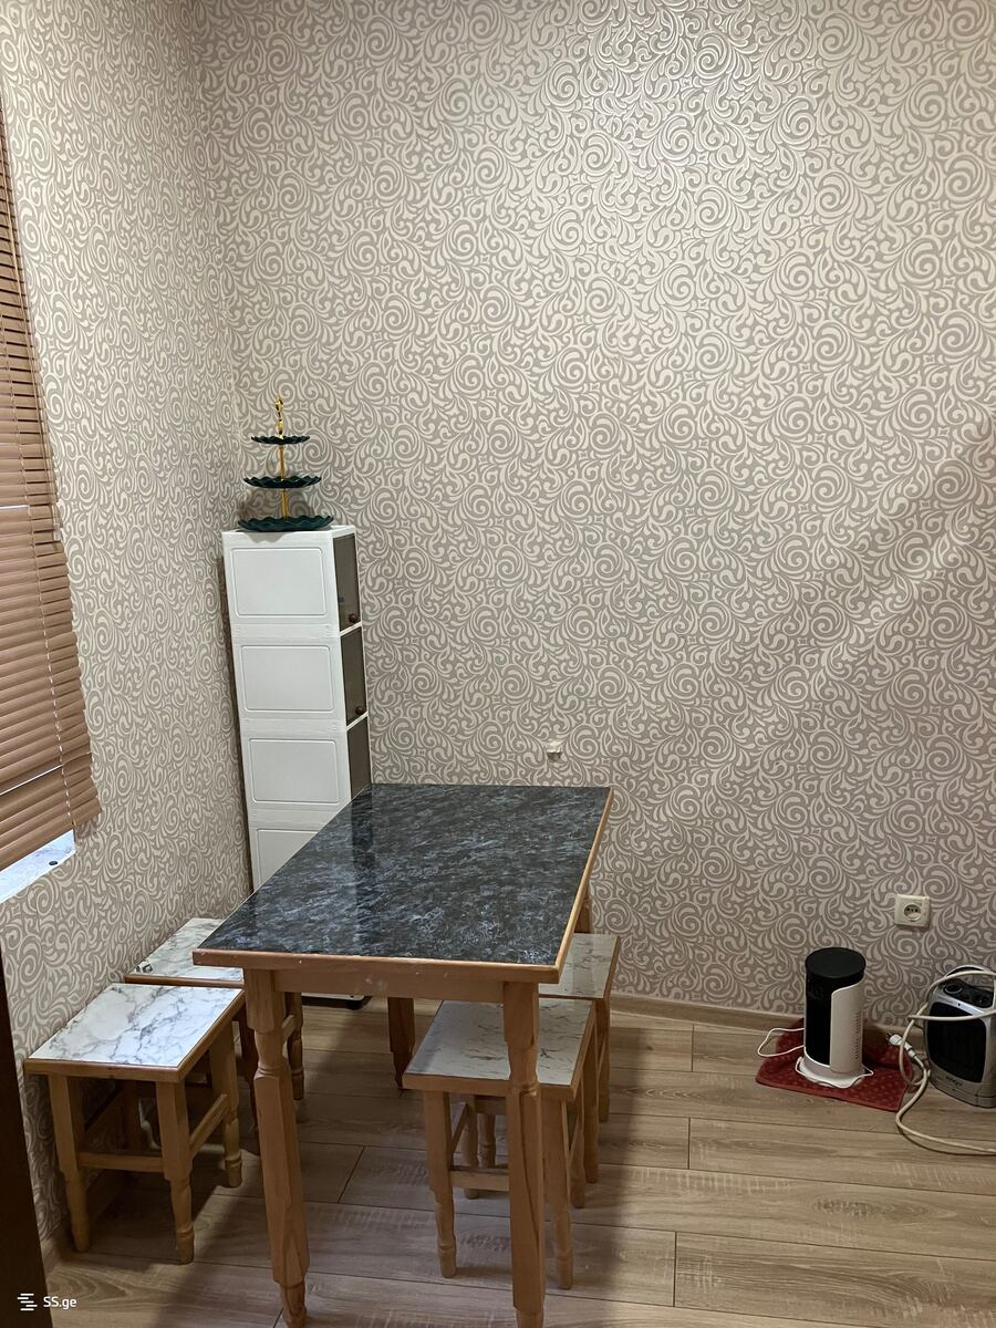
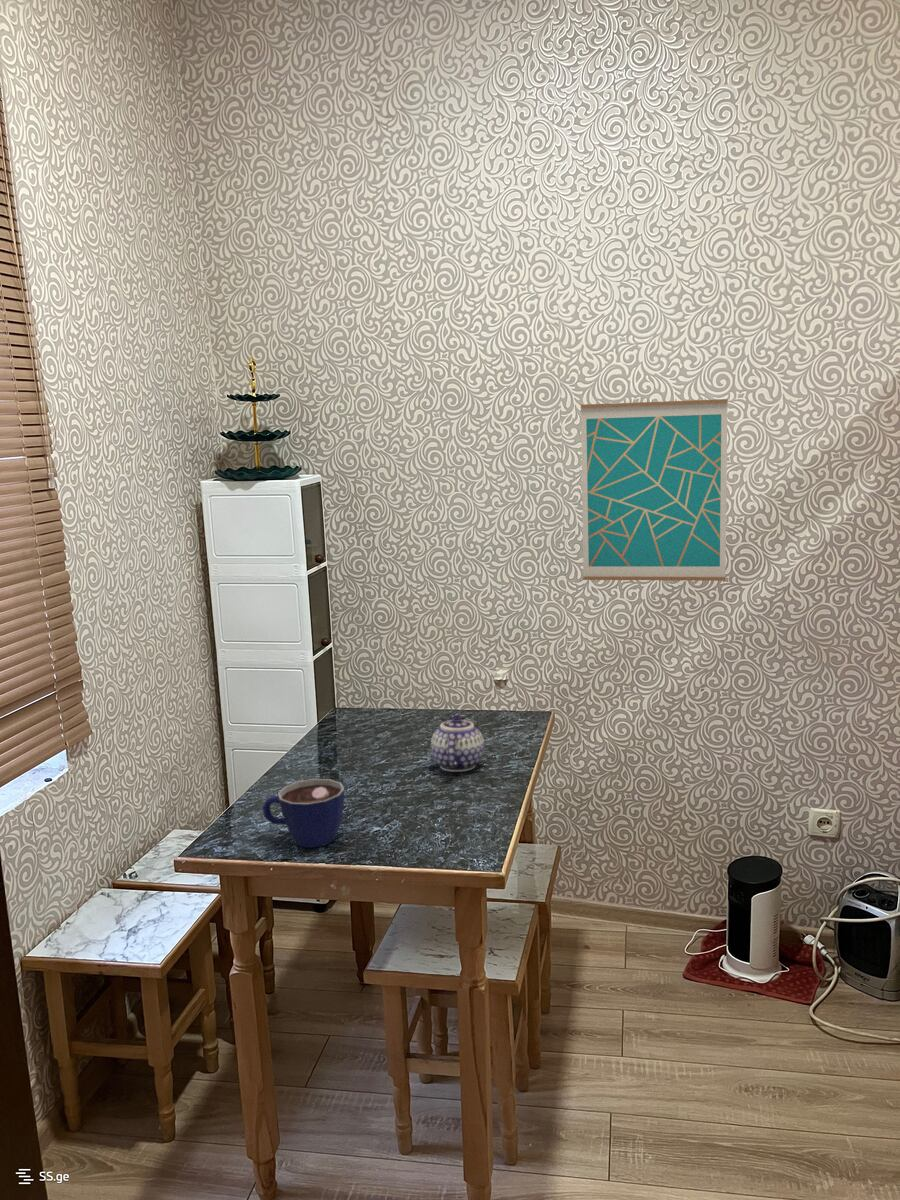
+ wall art [580,398,729,582]
+ cup [261,778,345,849]
+ teapot [430,714,485,773]
